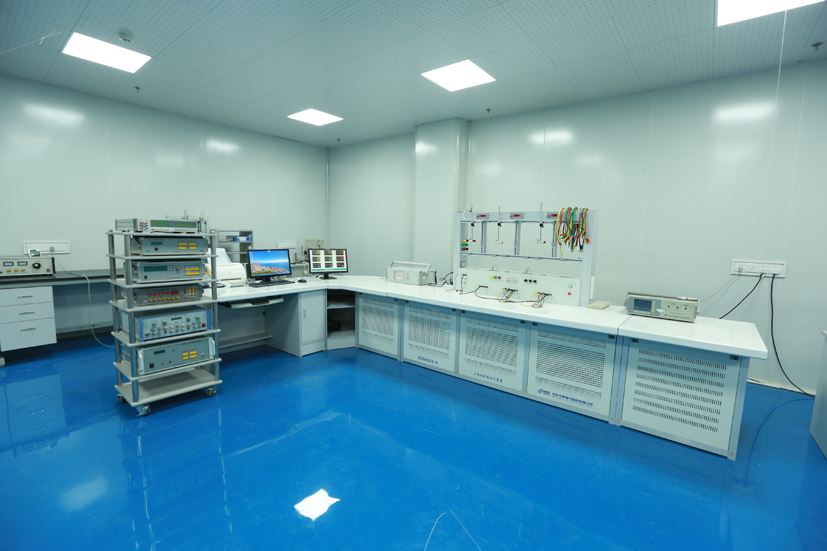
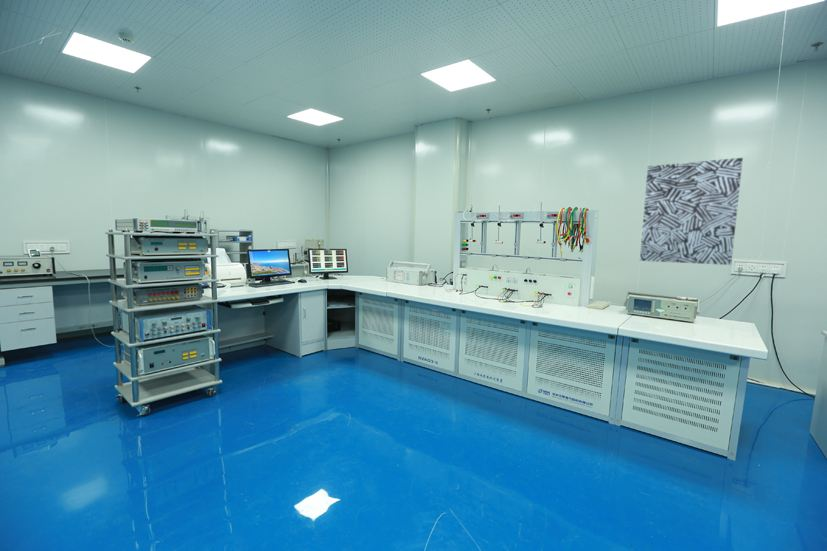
+ wall art [639,157,744,266]
